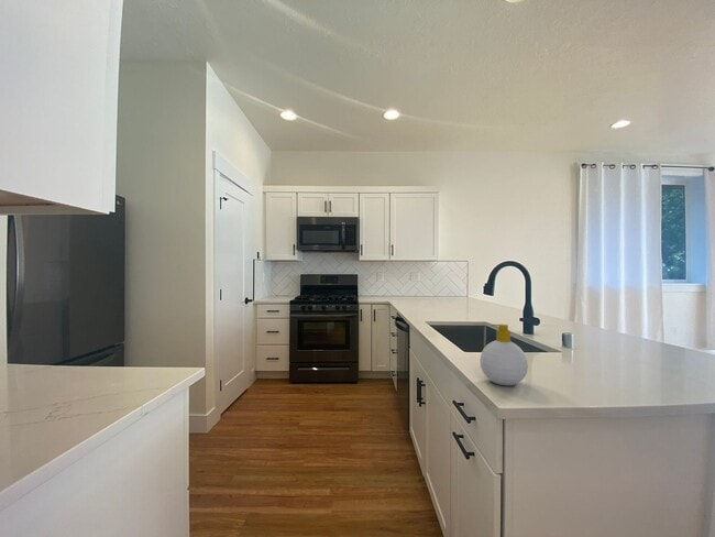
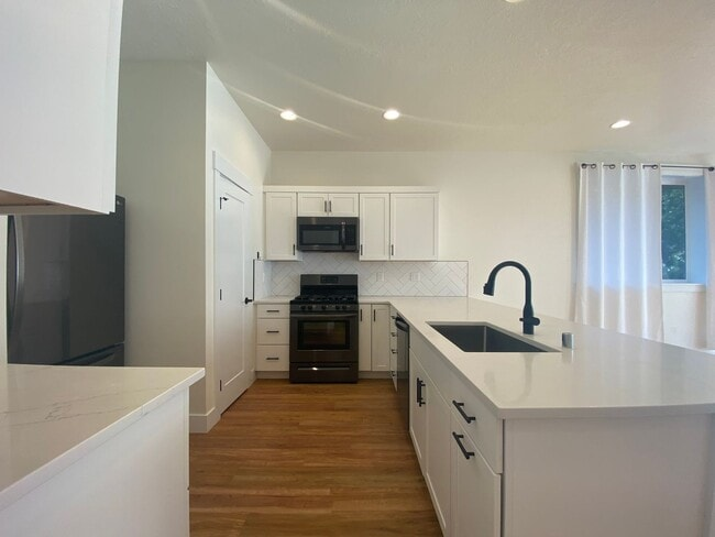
- soap bottle [479,324,529,386]
